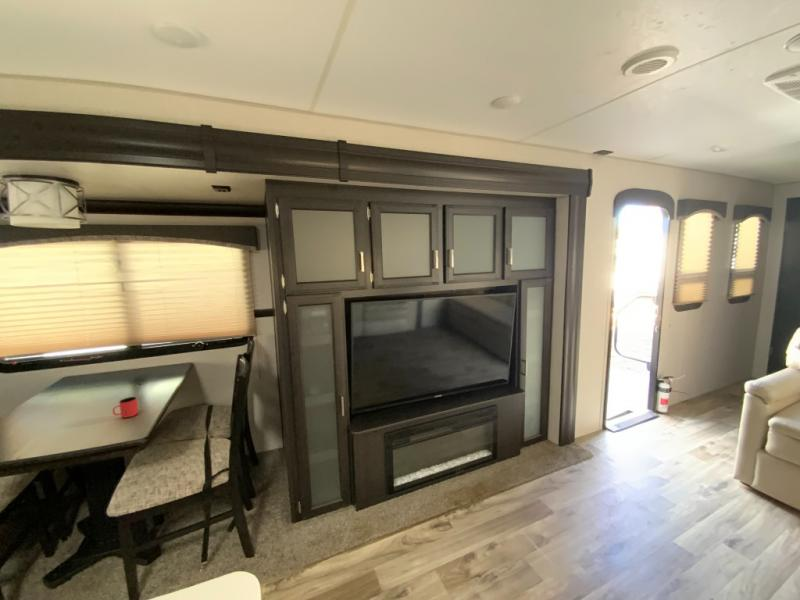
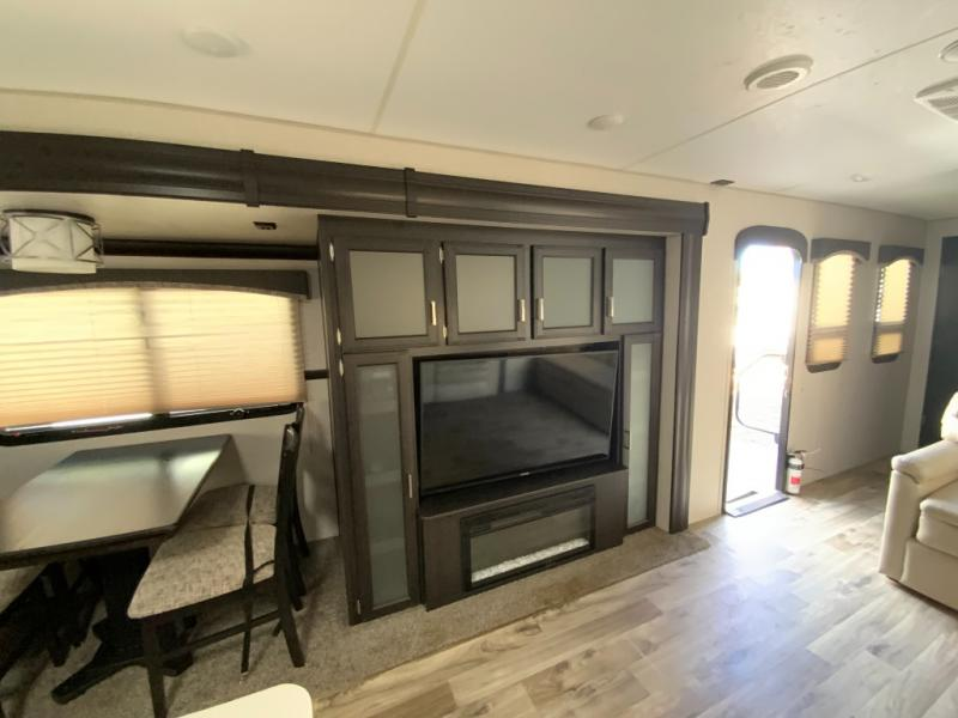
- cup [112,396,139,419]
